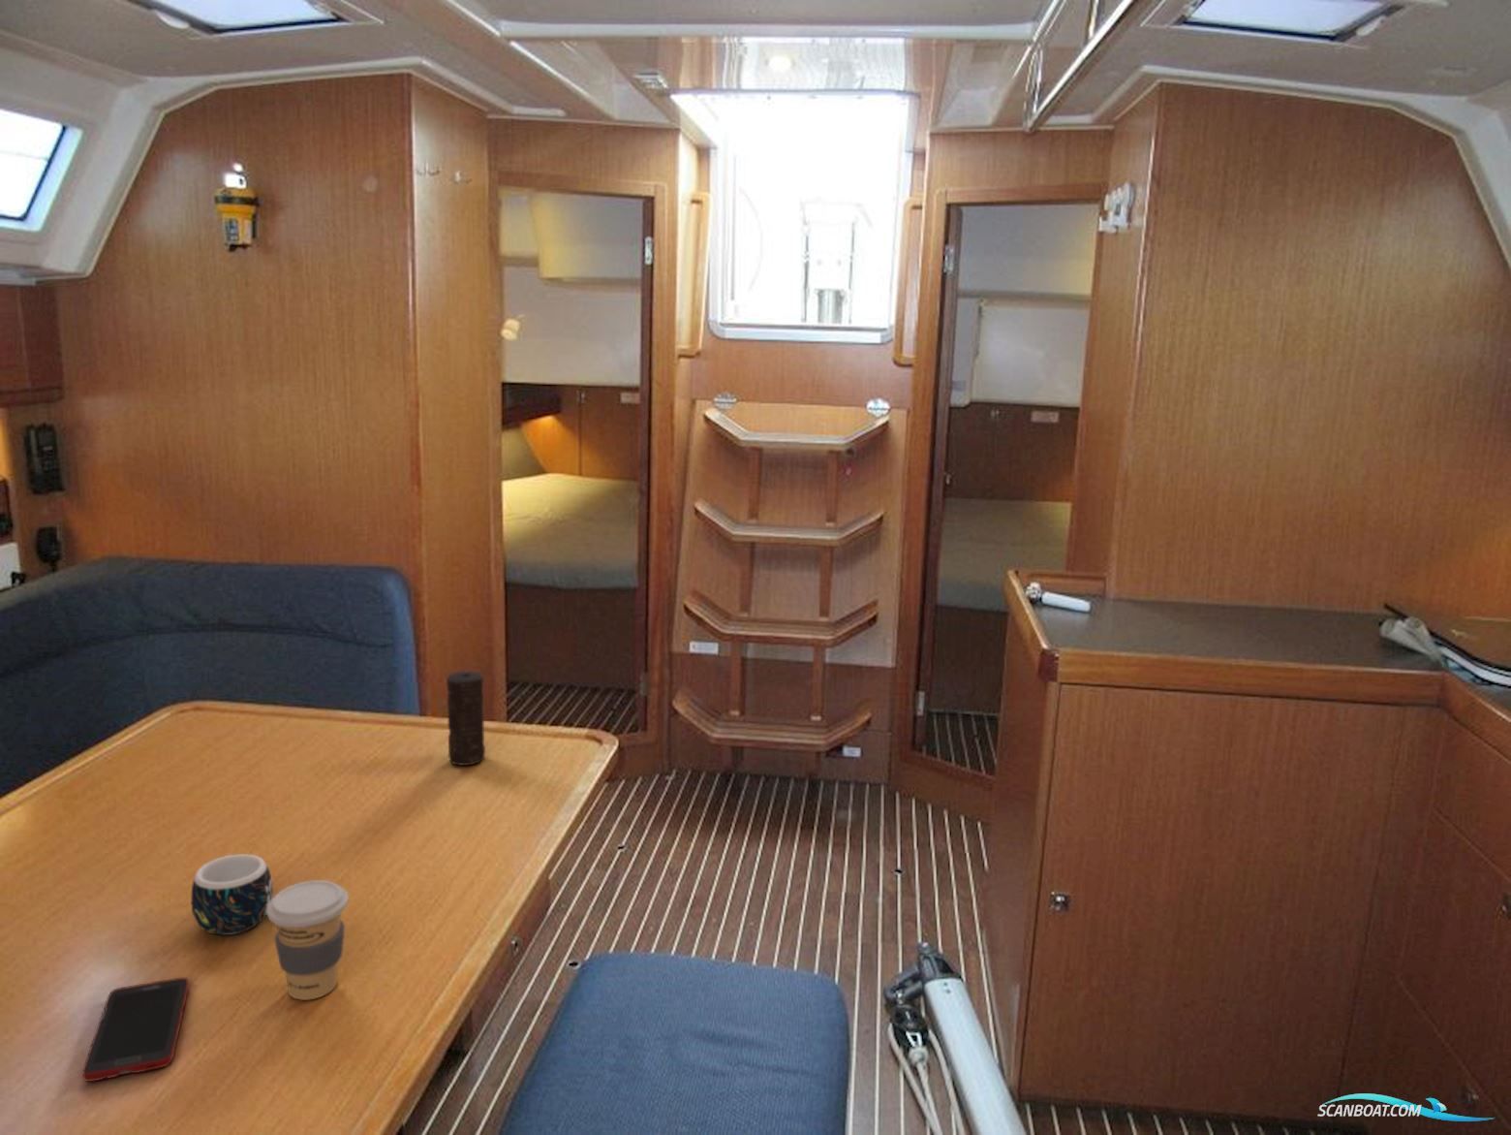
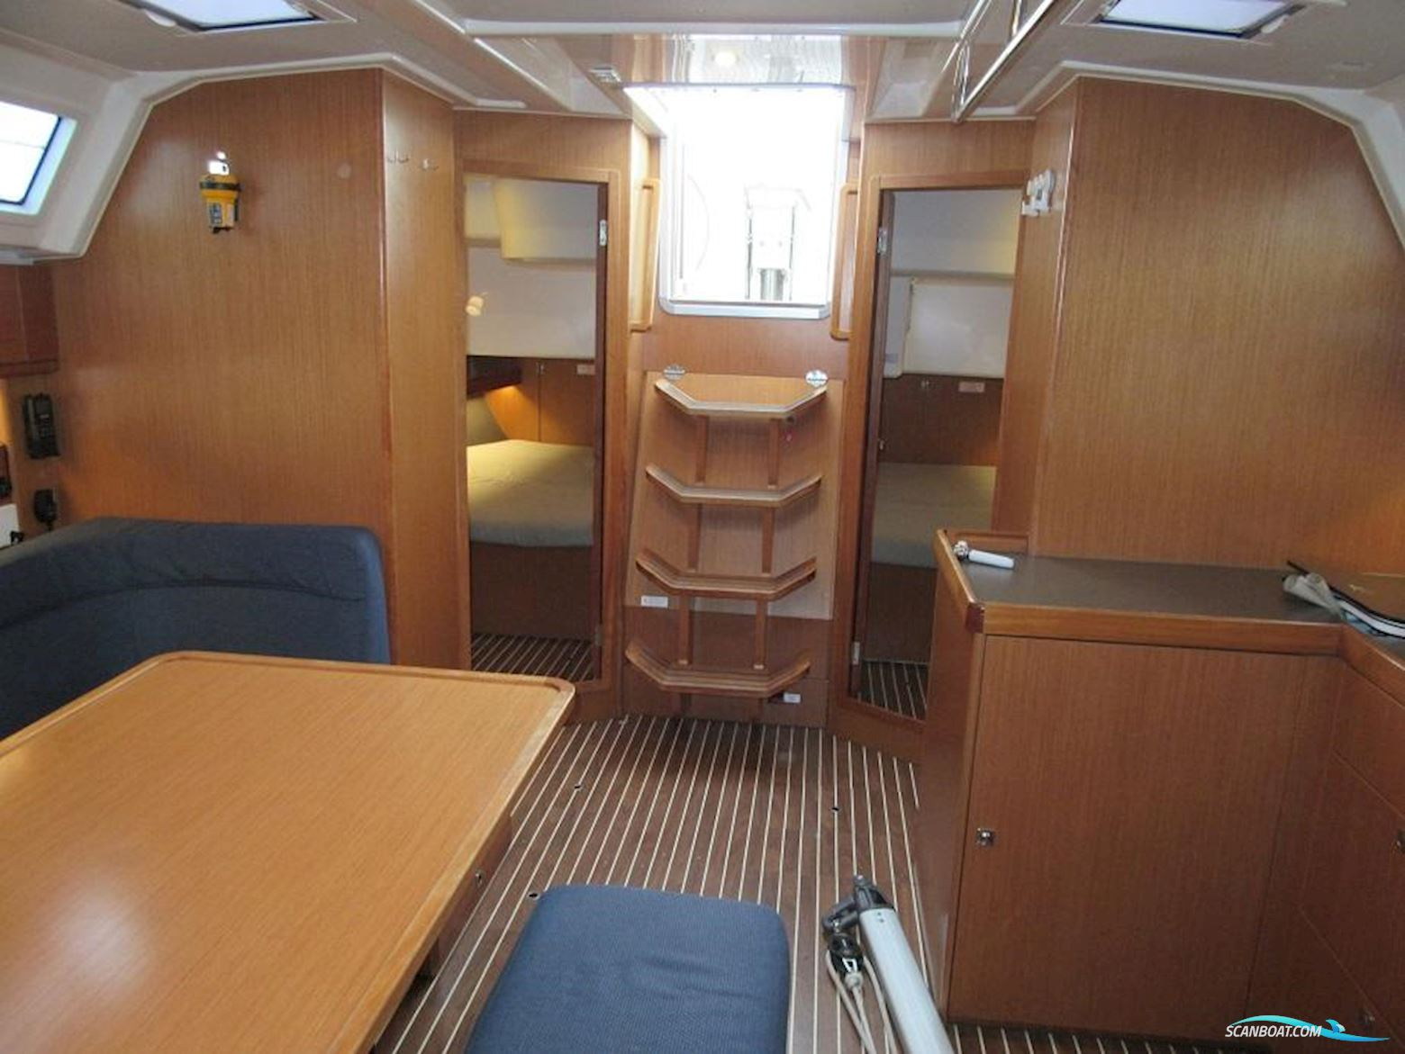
- candle [446,670,486,767]
- coffee cup [267,879,349,1001]
- mug [189,852,274,936]
- cell phone [81,976,189,1083]
